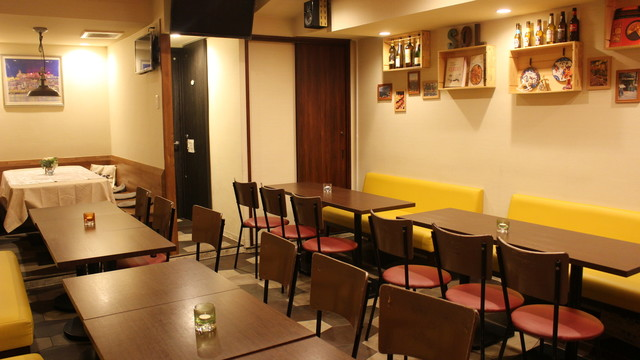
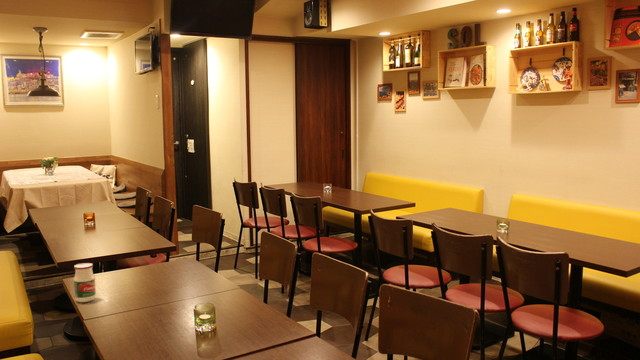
+ jar [73,262,97,303]
